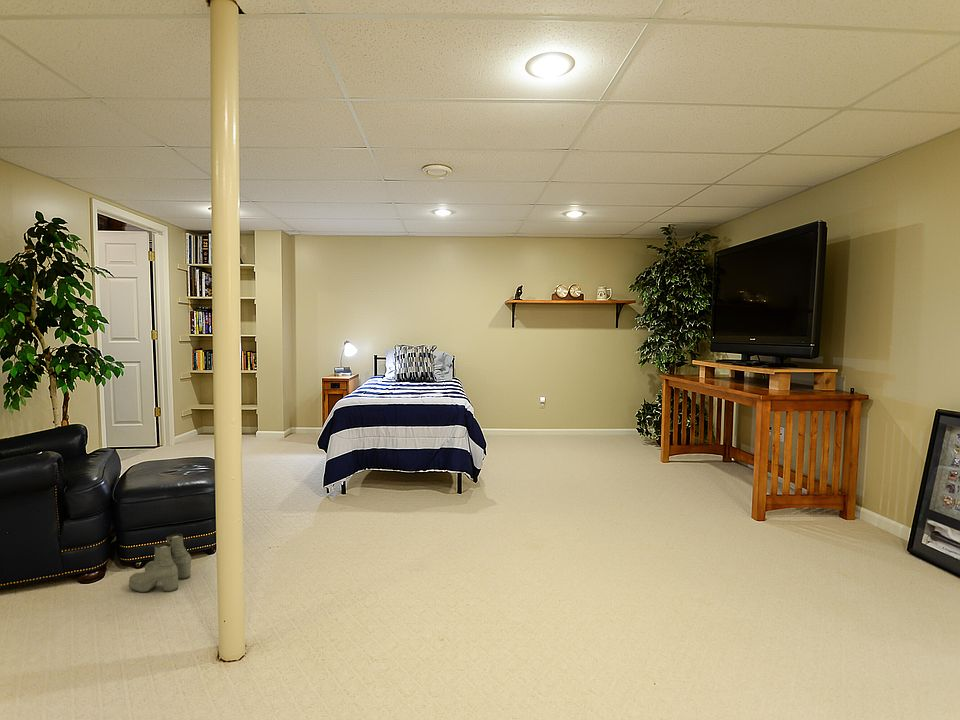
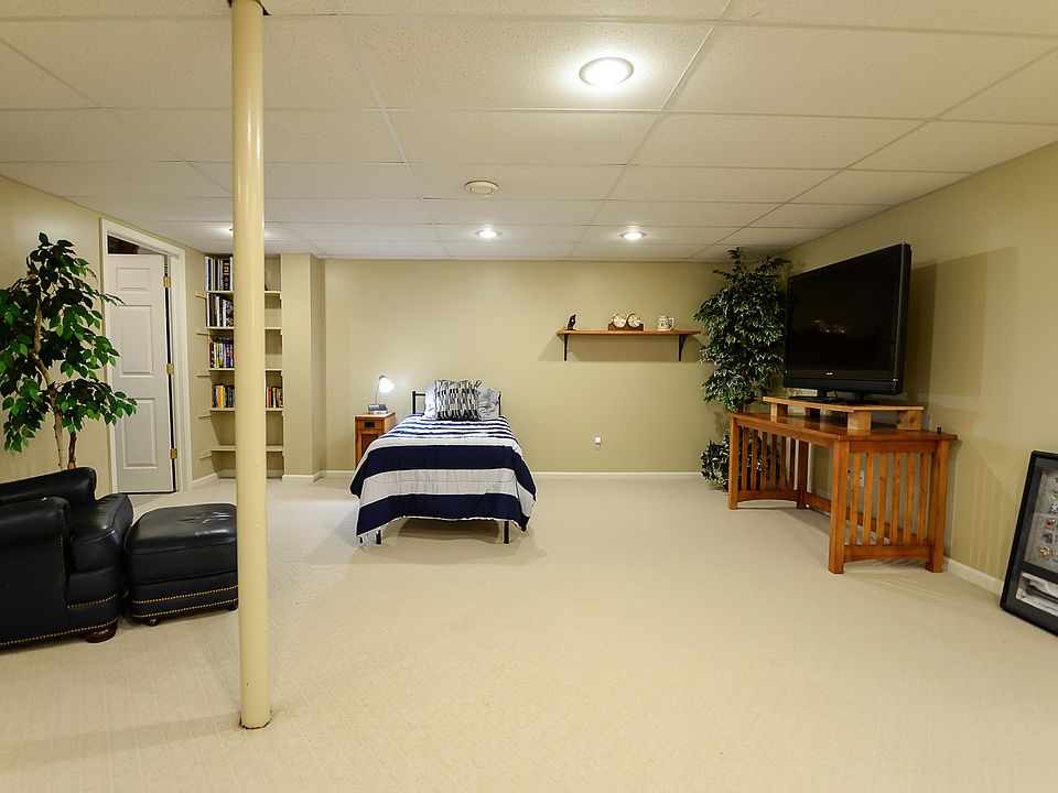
- boots [128,533,192,593]
